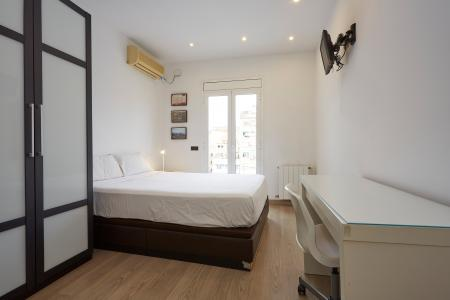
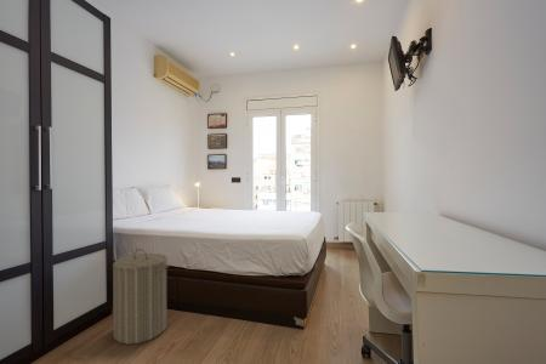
+ laundry hamper [112,248,171,346]
